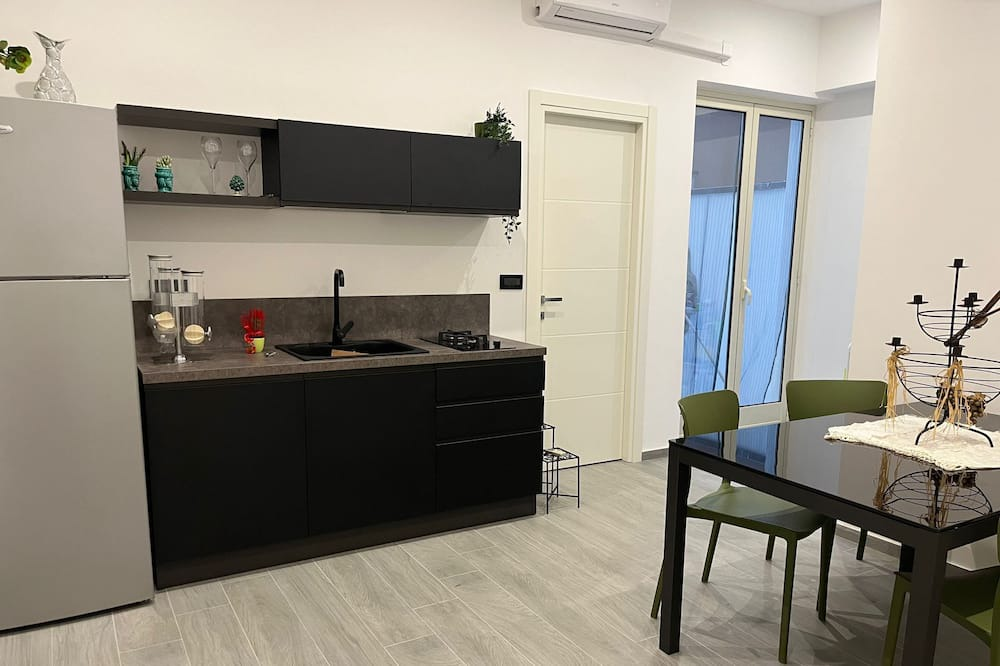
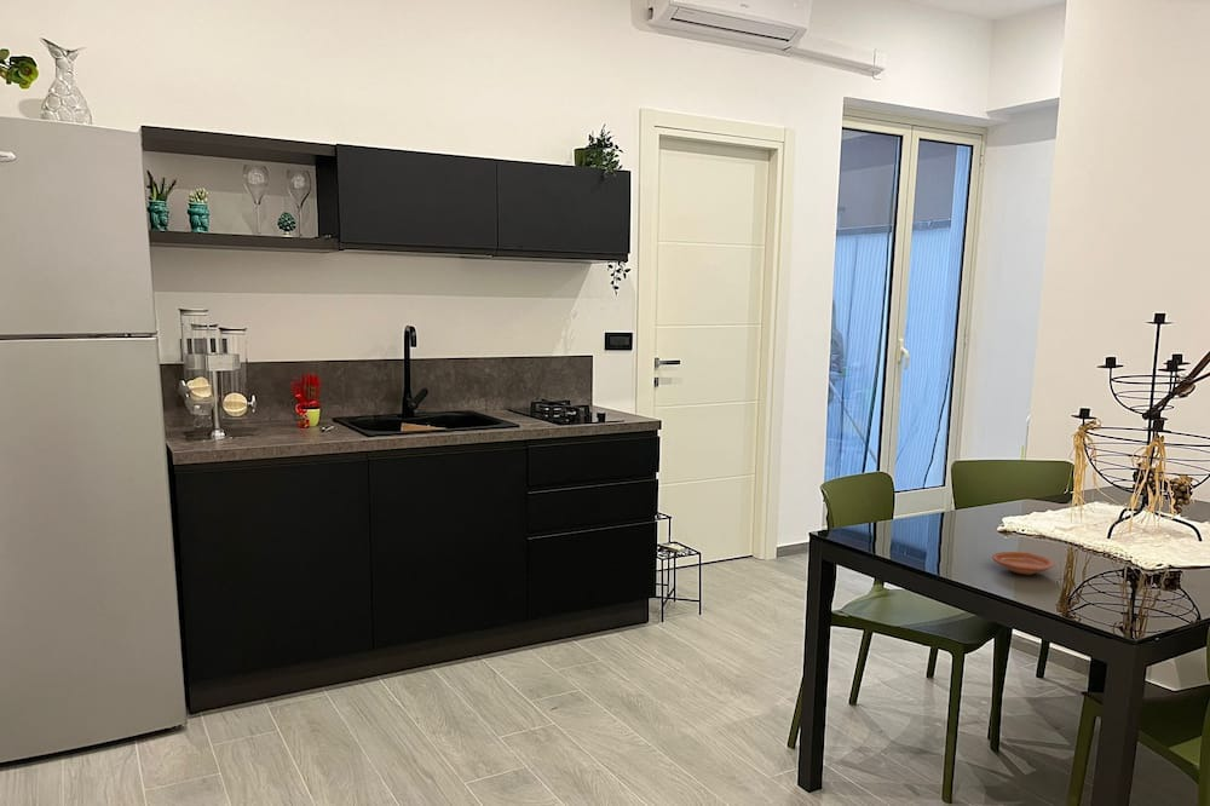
+ plate [991,551,1056,576]
